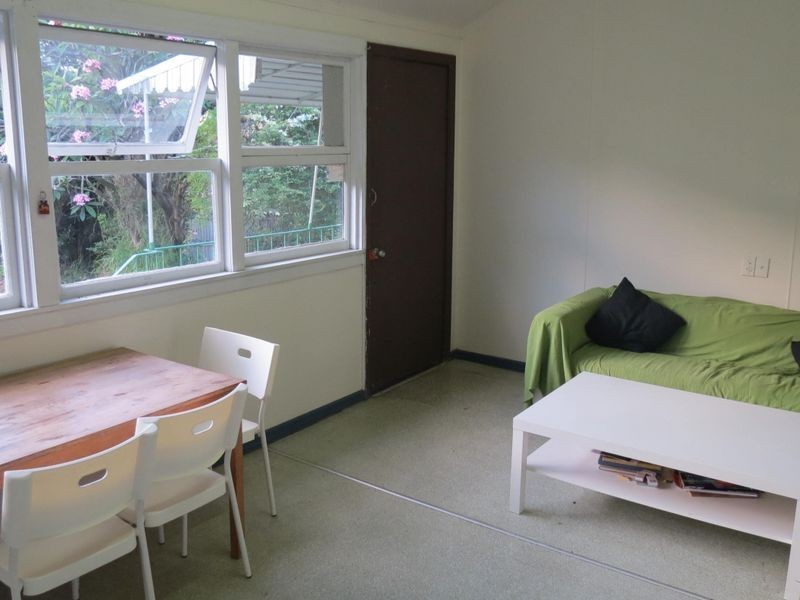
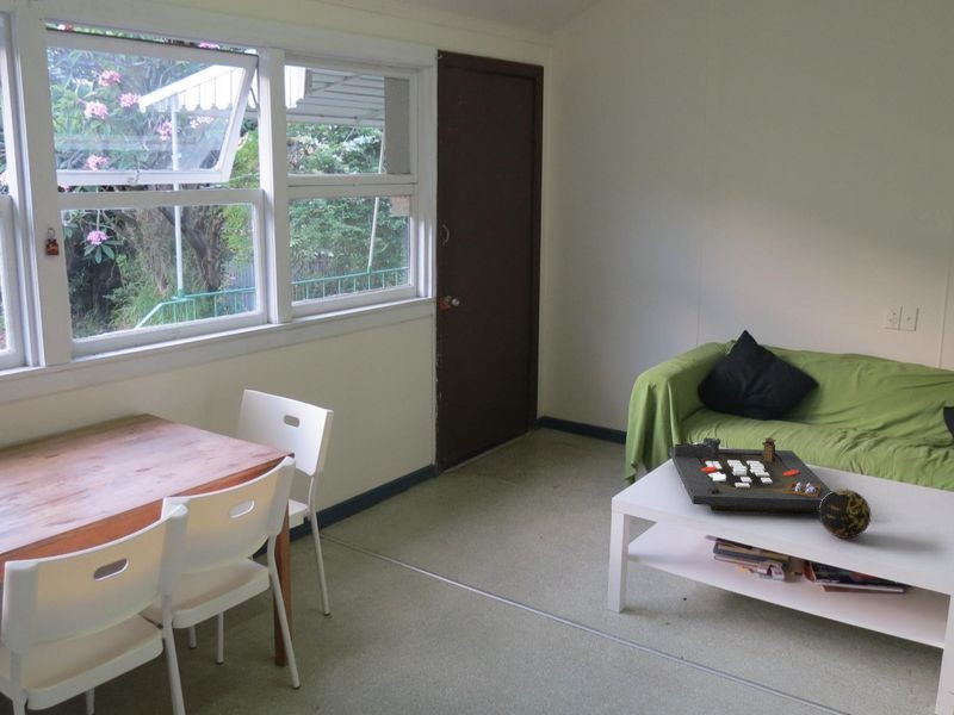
+ decorative orb [817,489,872,540]
+ gameboard [669,433,832,515]
